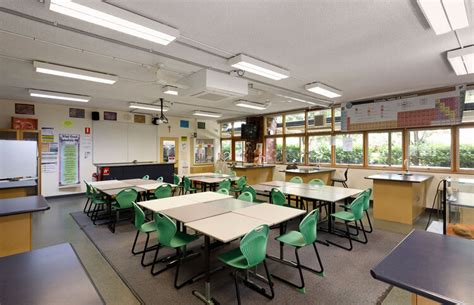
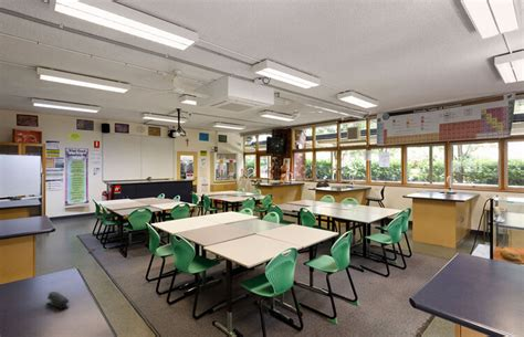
+ stapler [46,291,70,310]
